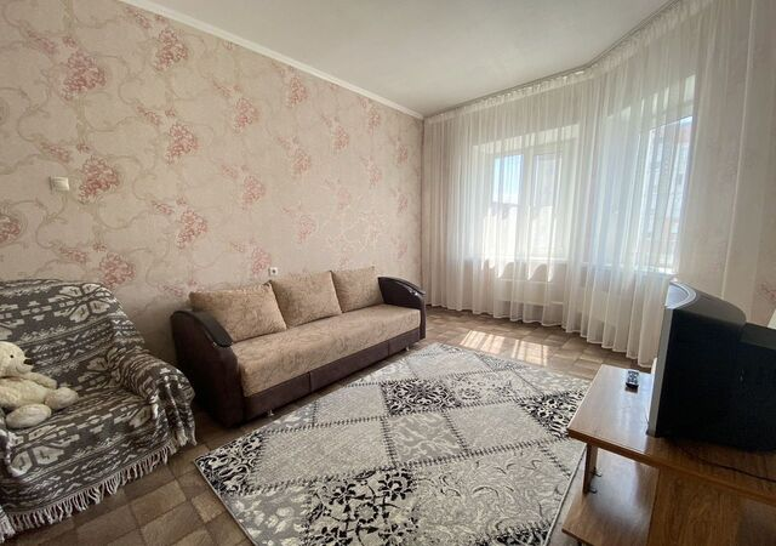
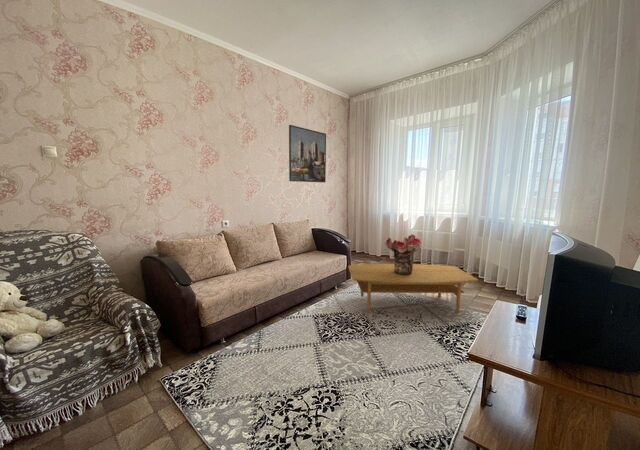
+ coffee table [347,263,479,314]
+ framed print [288,124,327,183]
+ bouquet [384,233,422,275]
